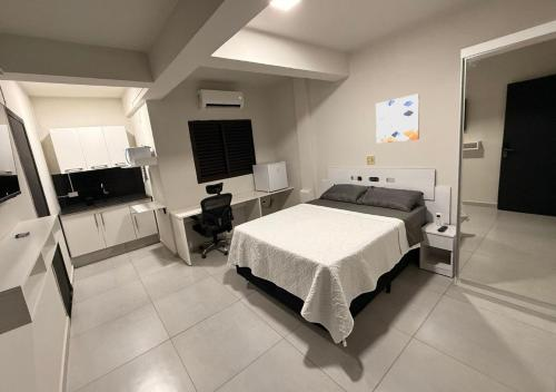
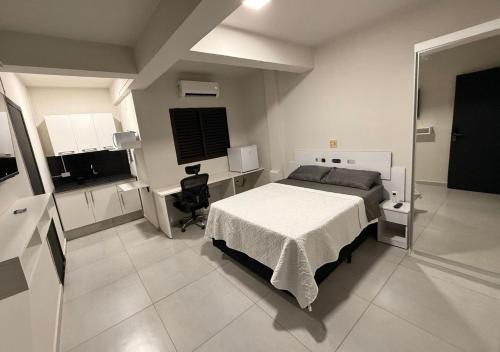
- wall art [375,92,420,145]
